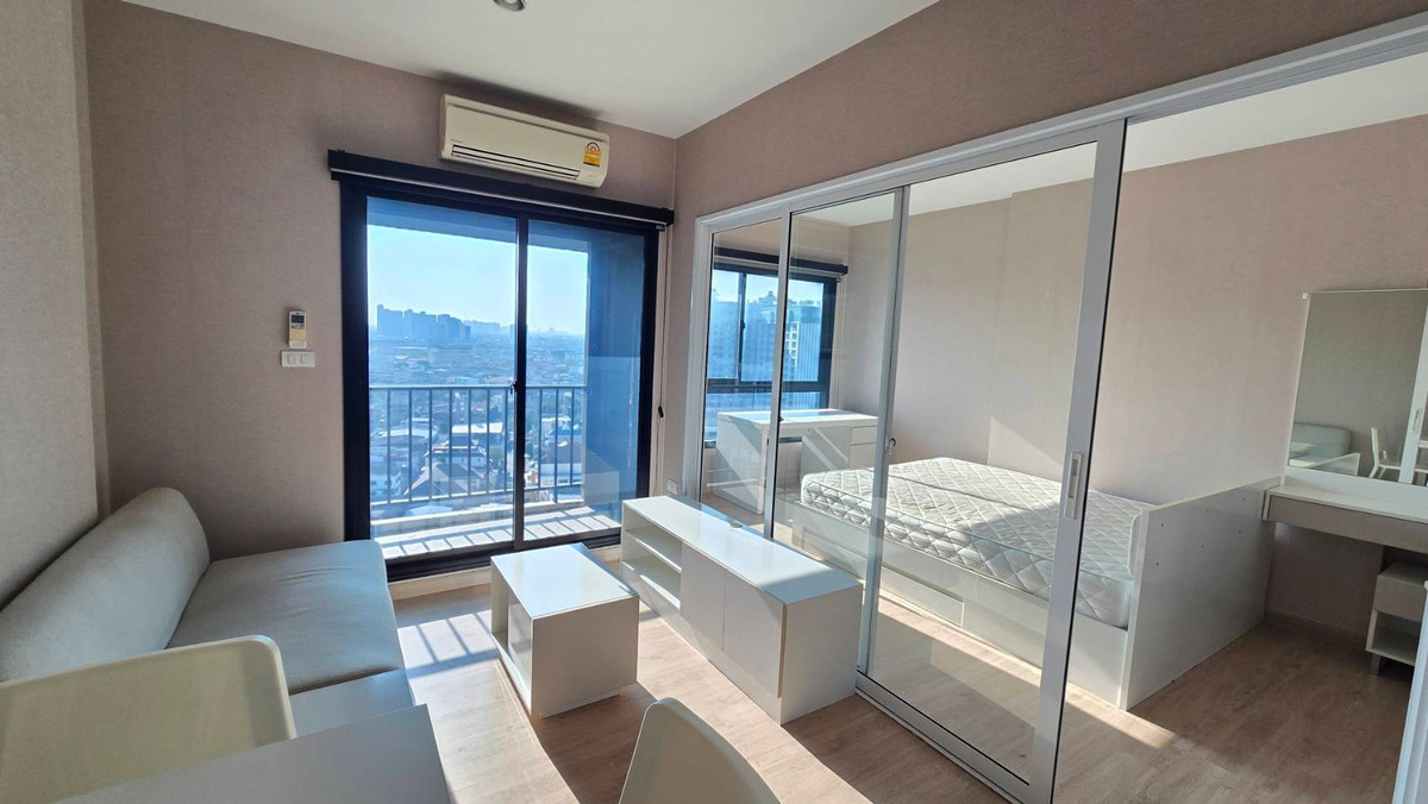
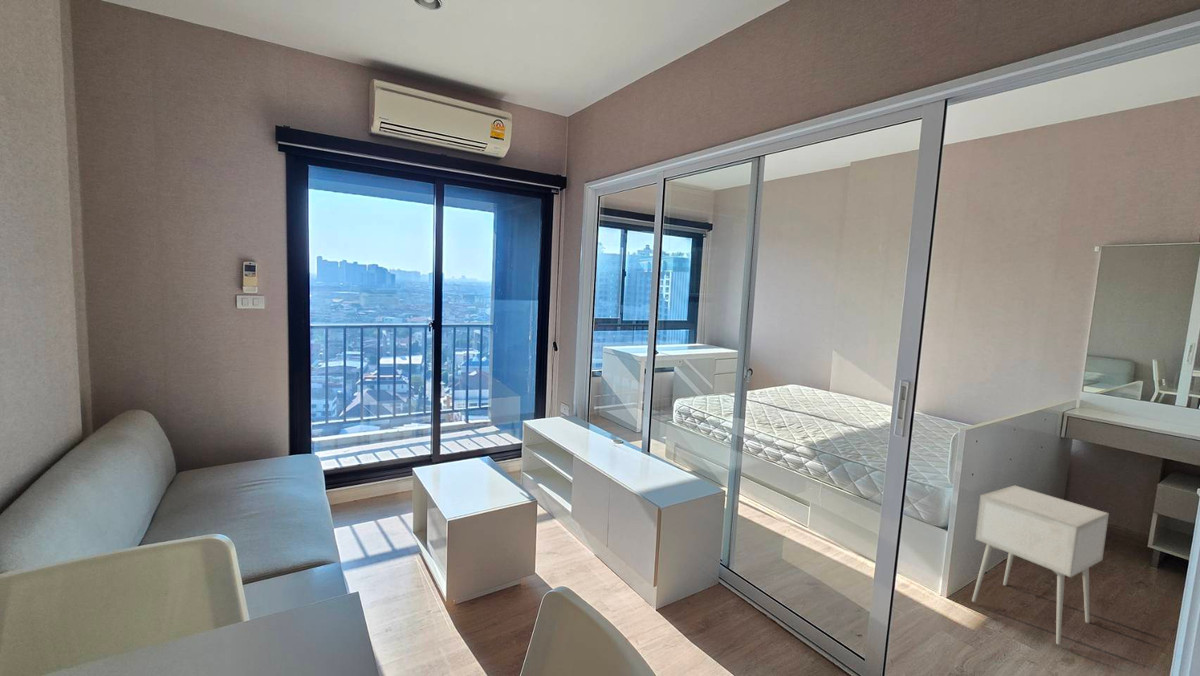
+ nightstand [971,484,1110,646]
